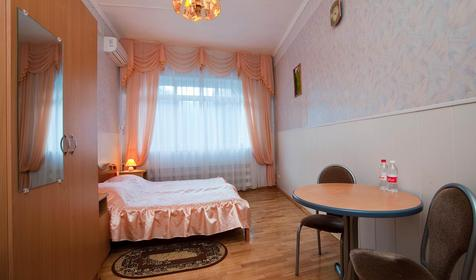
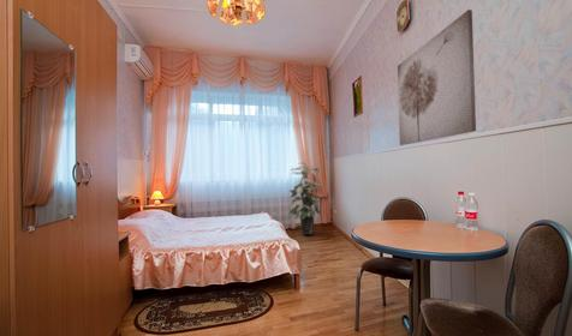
+ indoor plant [288,161,324,236]
+ wall art [397,8,477,146]
